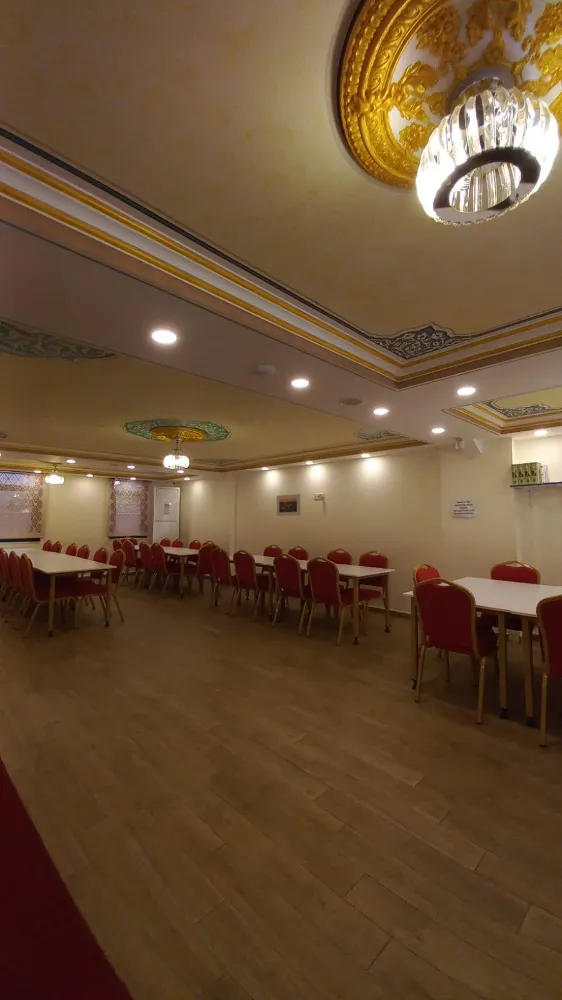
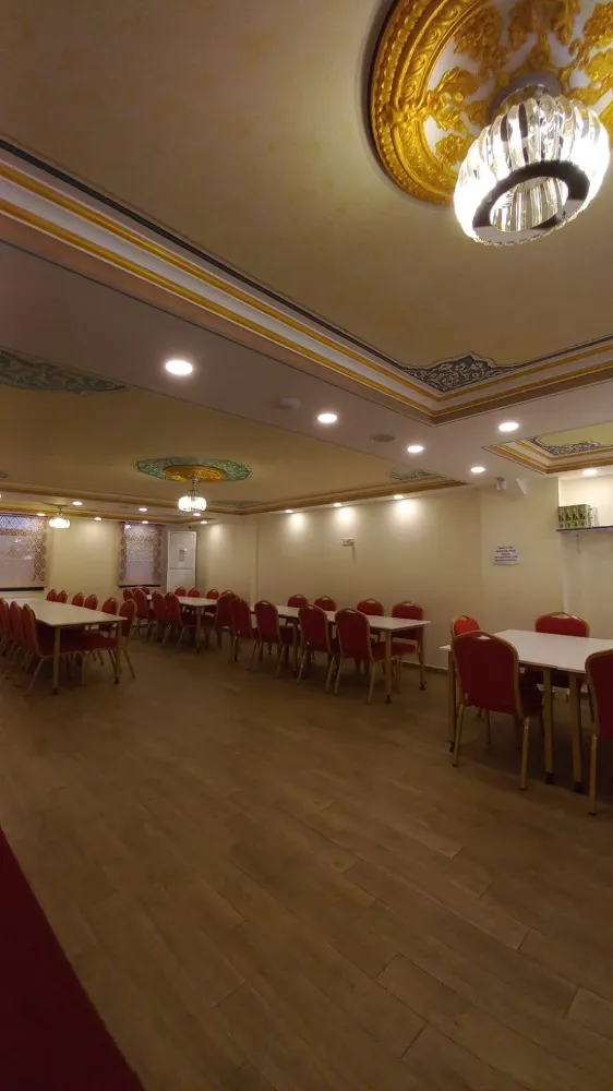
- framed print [276,493,301,517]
